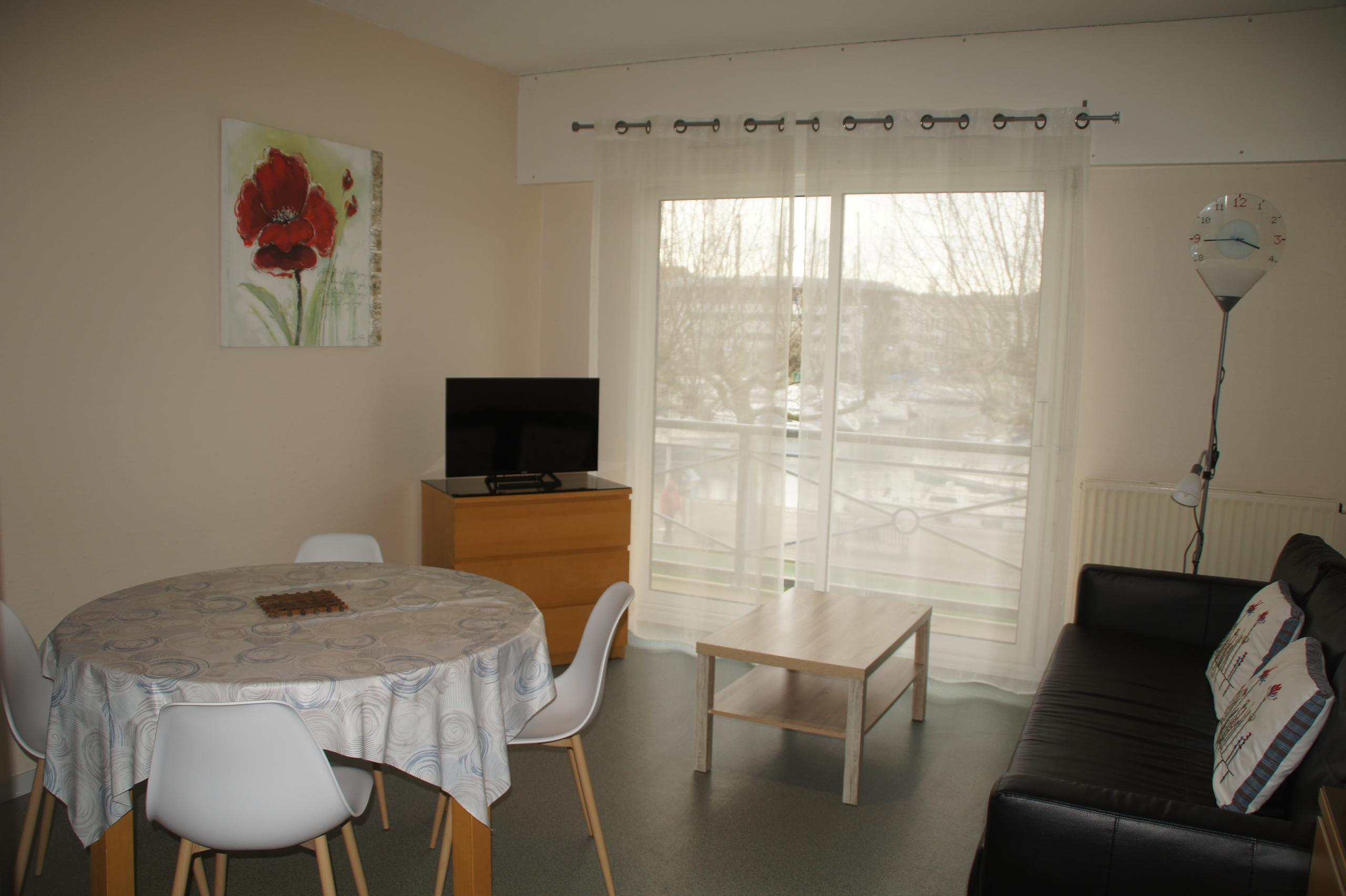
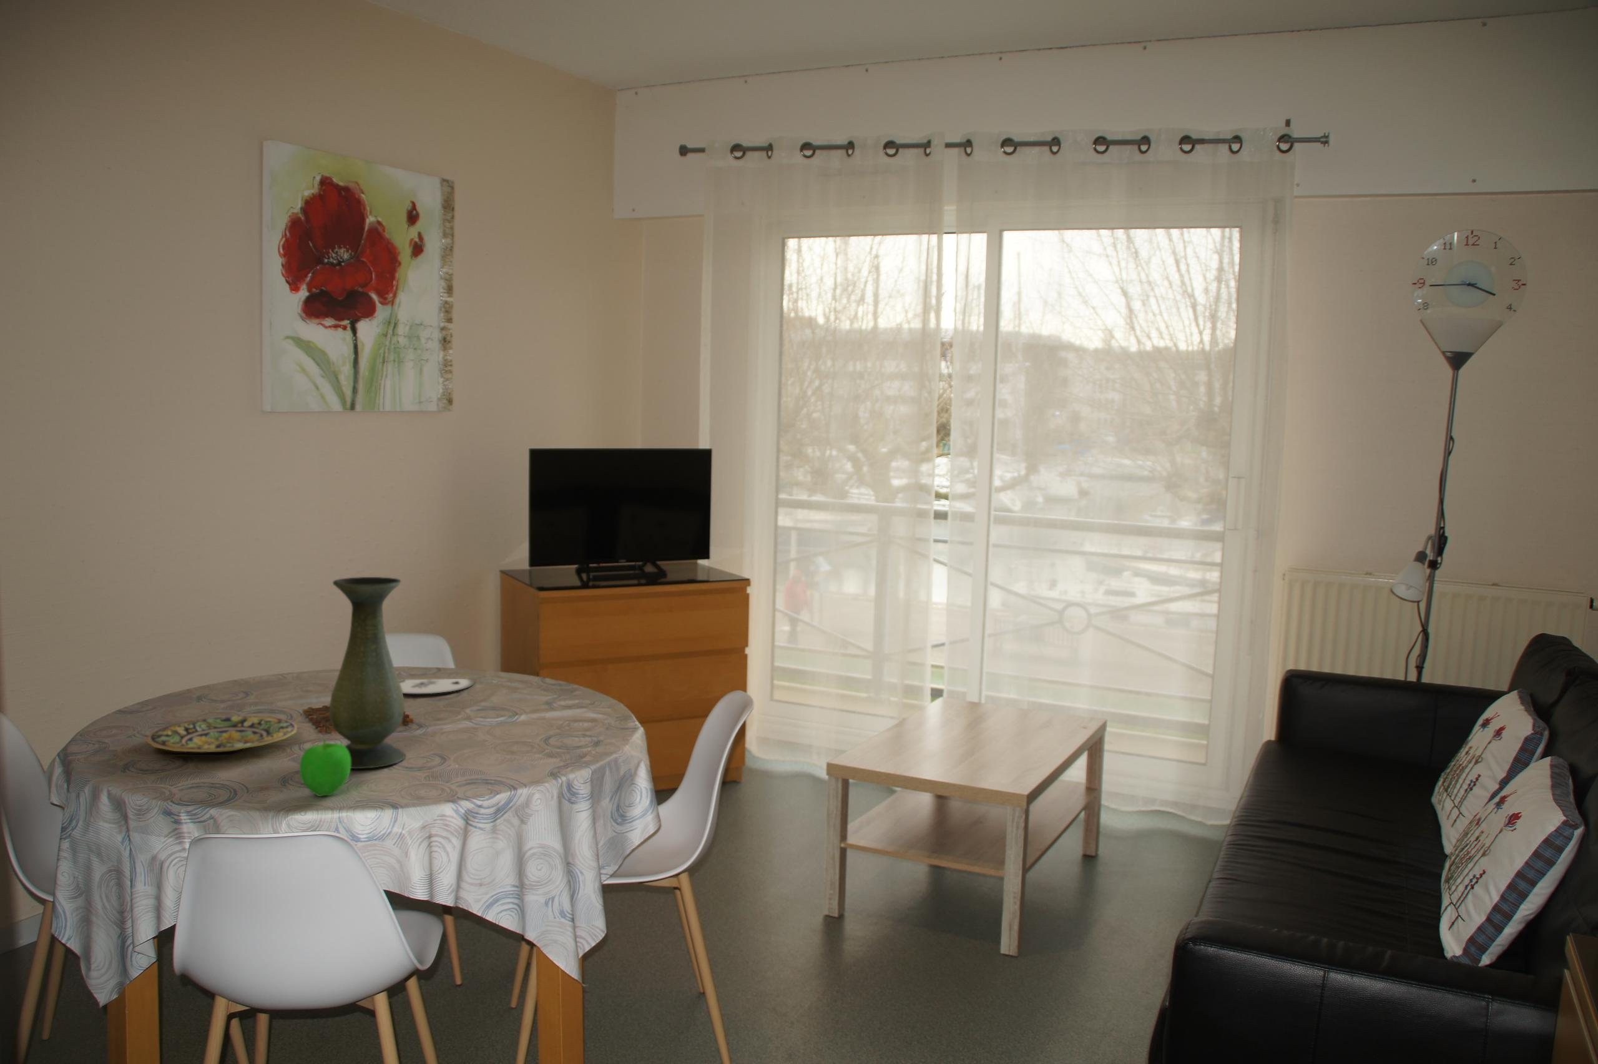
+ plate [398,678,476,695]
+ apple [299,739,350,797]
+ plate [146,715,298,753]
+ vase [329,576,406,770]
